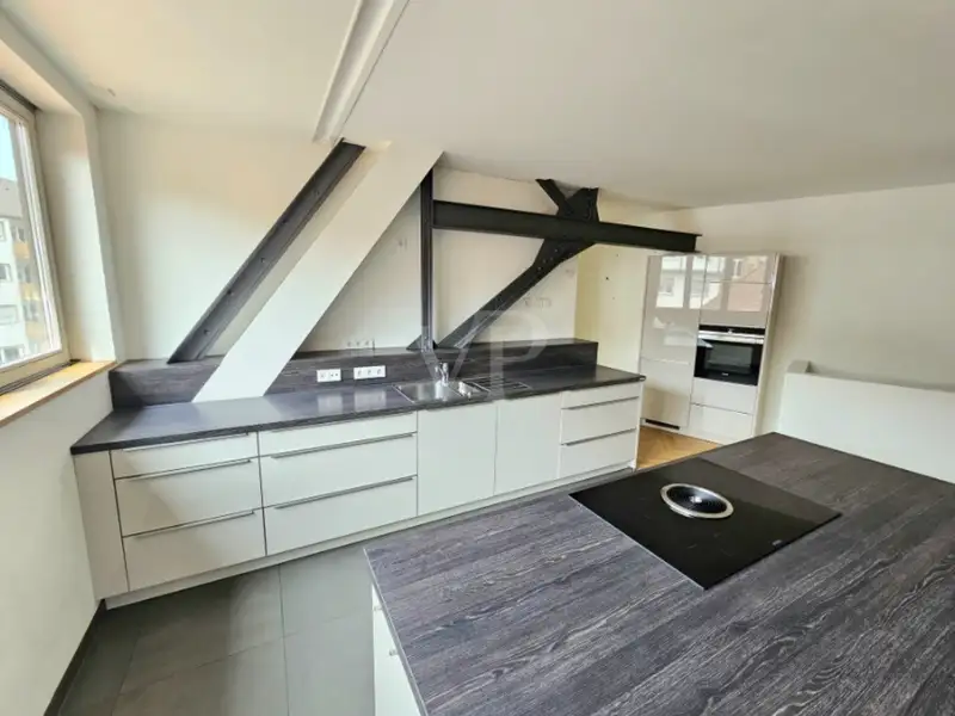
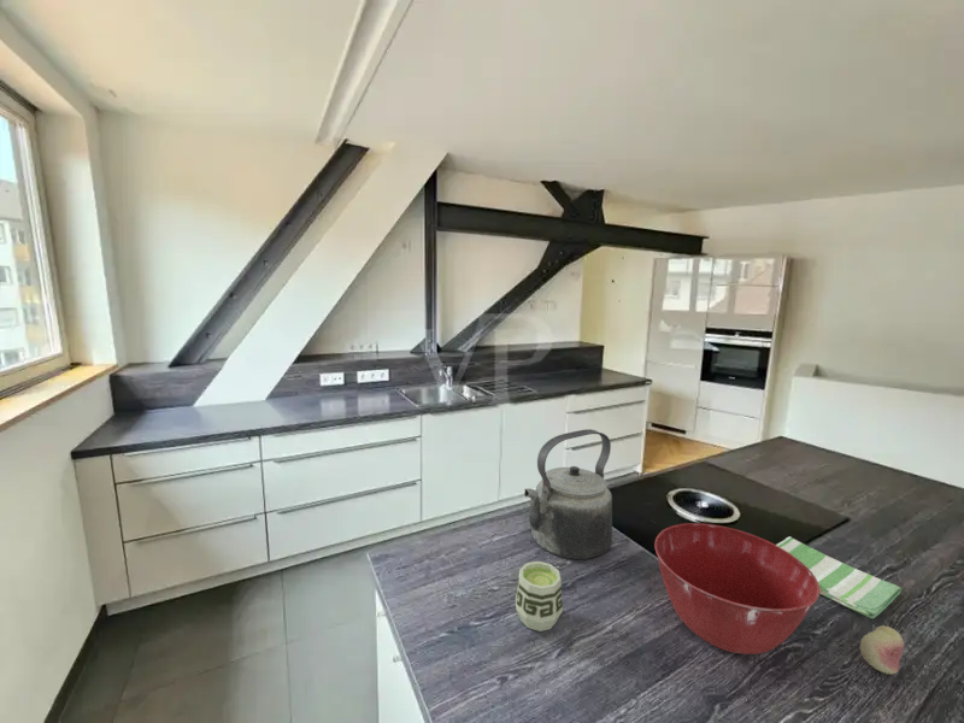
+ dish towel [775,535,903,619]
+ kettle [523,428,613,560]
+ fruit [859,624,905,675]
+ cup [515,560,564,633]
+ mixing bowl [653,522,821,656]
